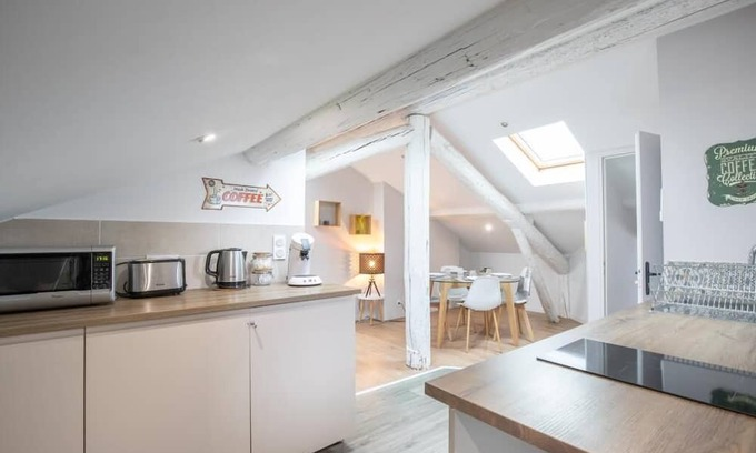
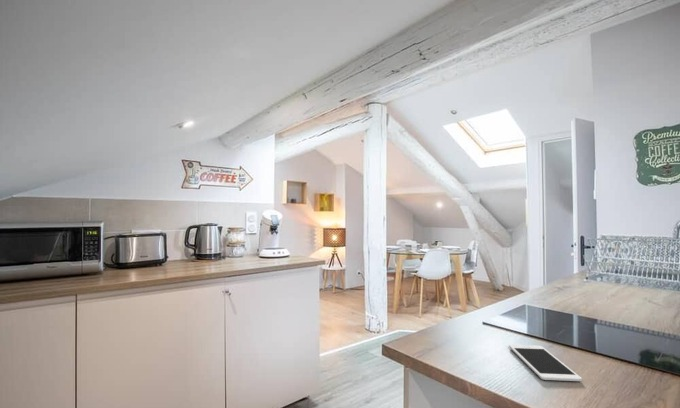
+ cell phone [508,344,583,382]
